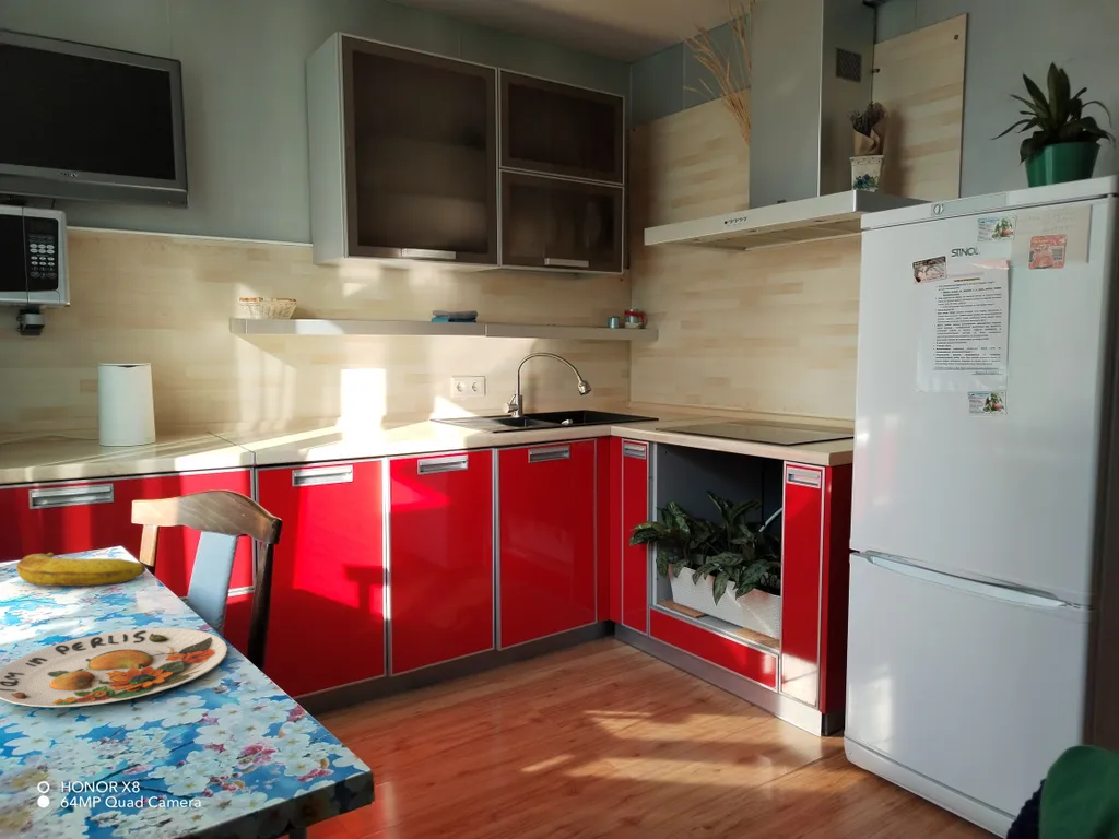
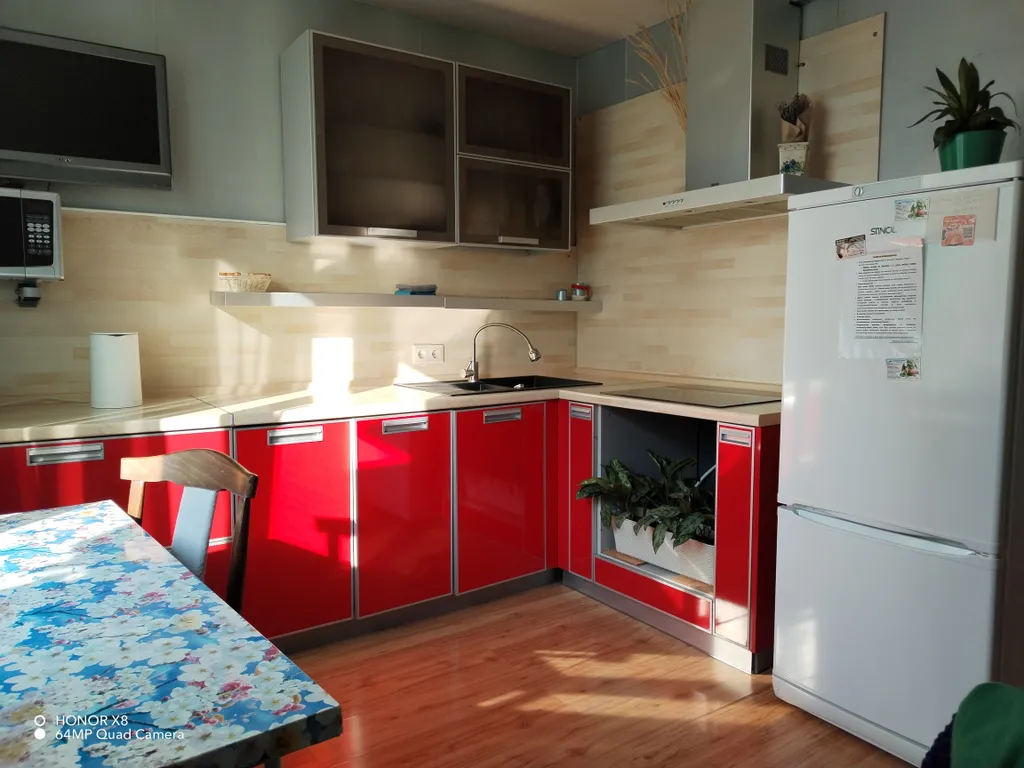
- banana [16,552,148,588]
- plate [0,627,228,708]
